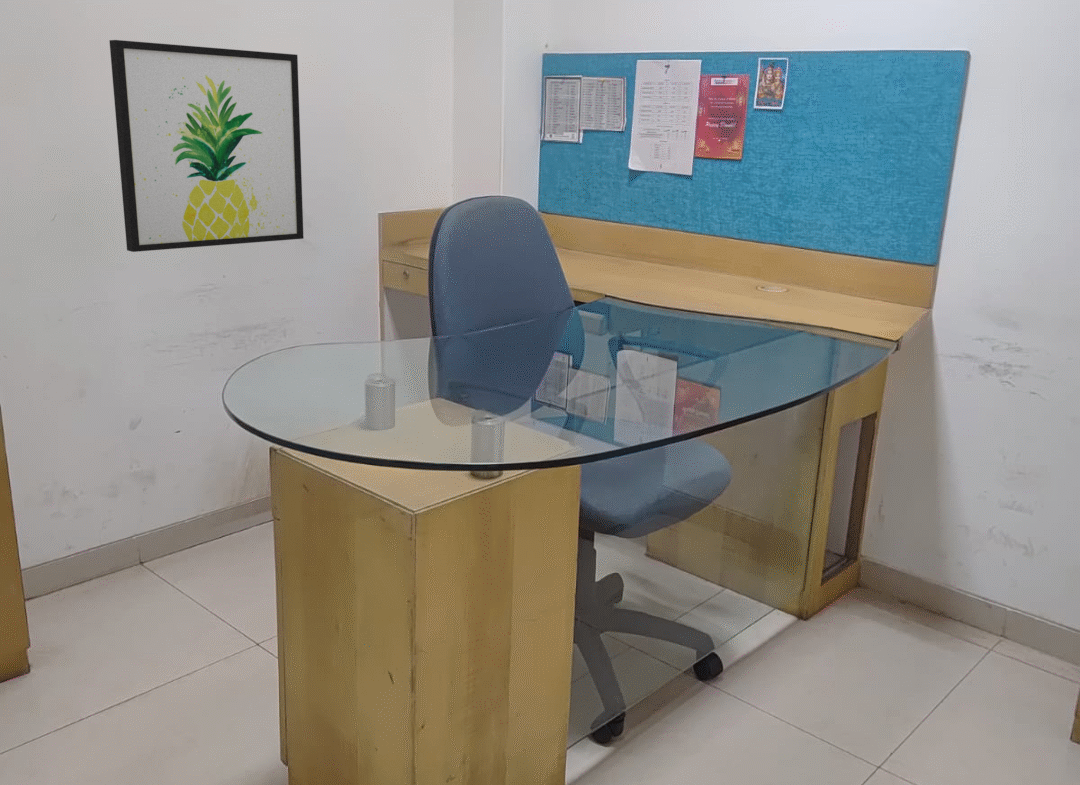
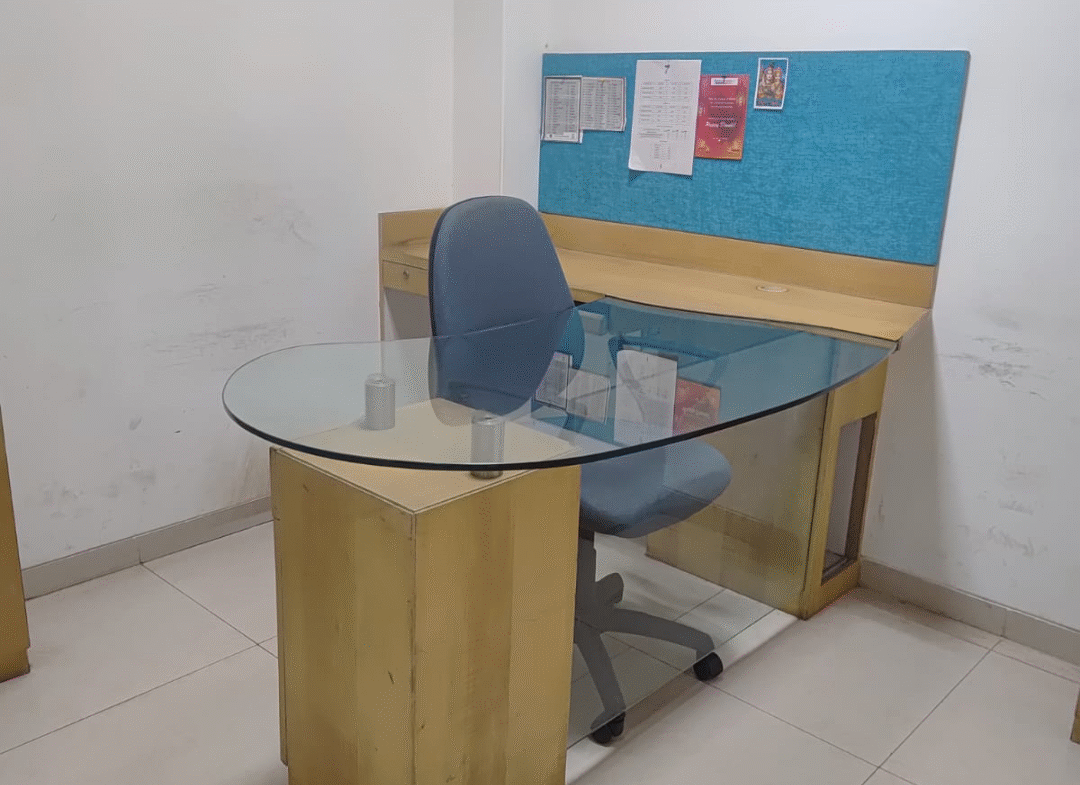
- wall art [108,39,305,253]
